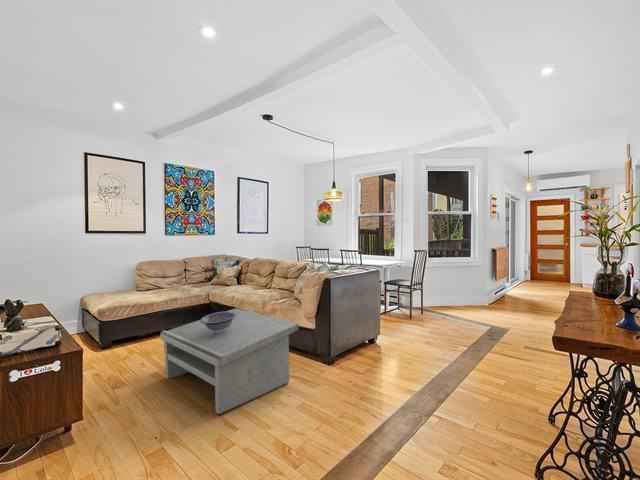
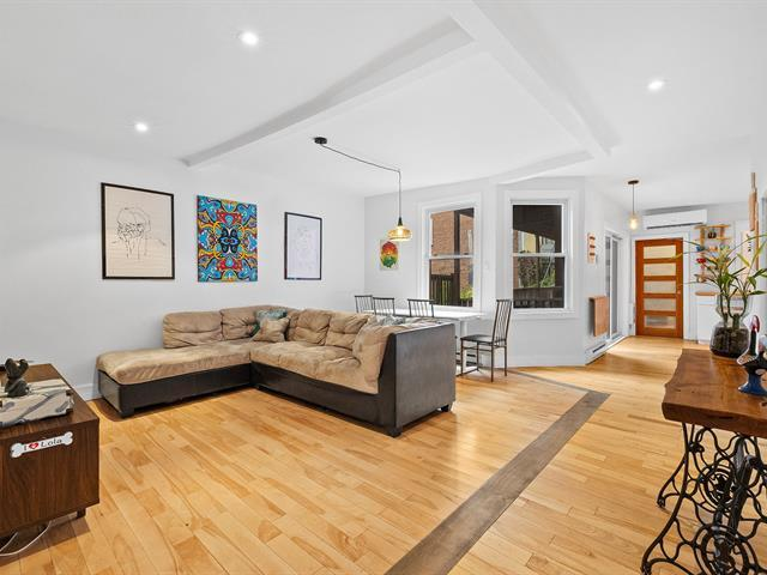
- decorative bowl [200,311,236,332]
- coffee table [159,307,300,415]
